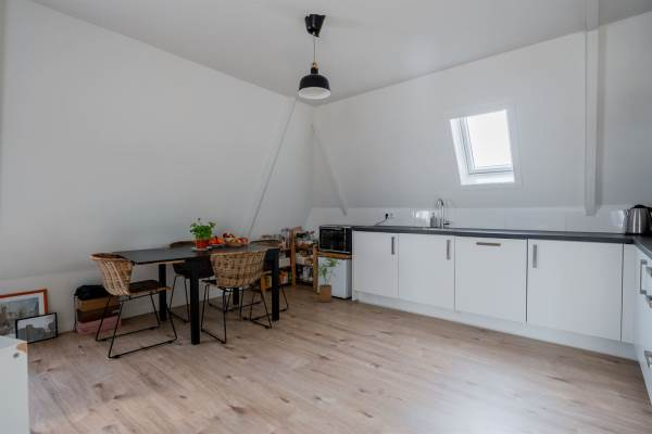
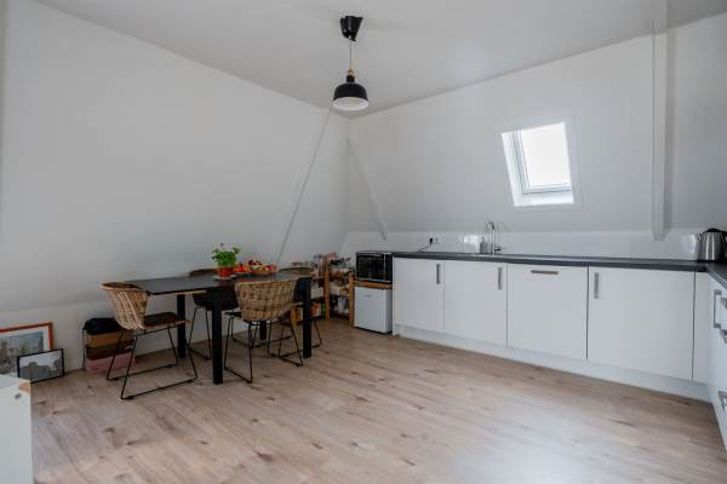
- house plant [315,256,341,303]
